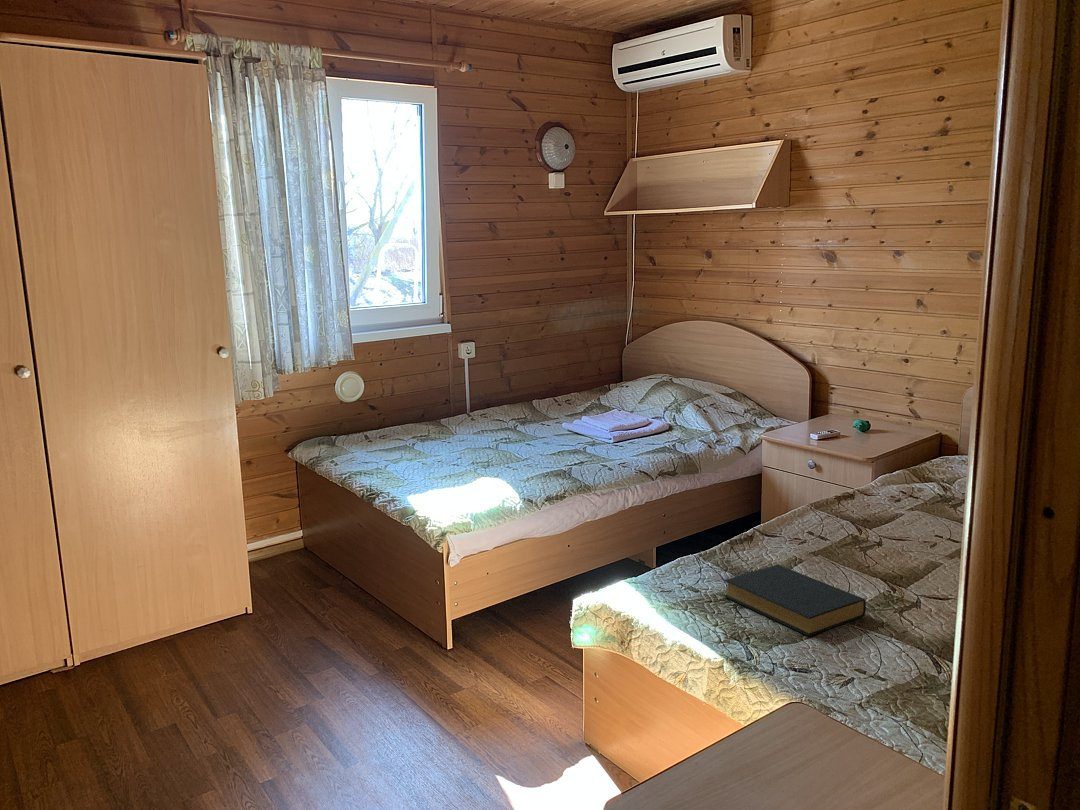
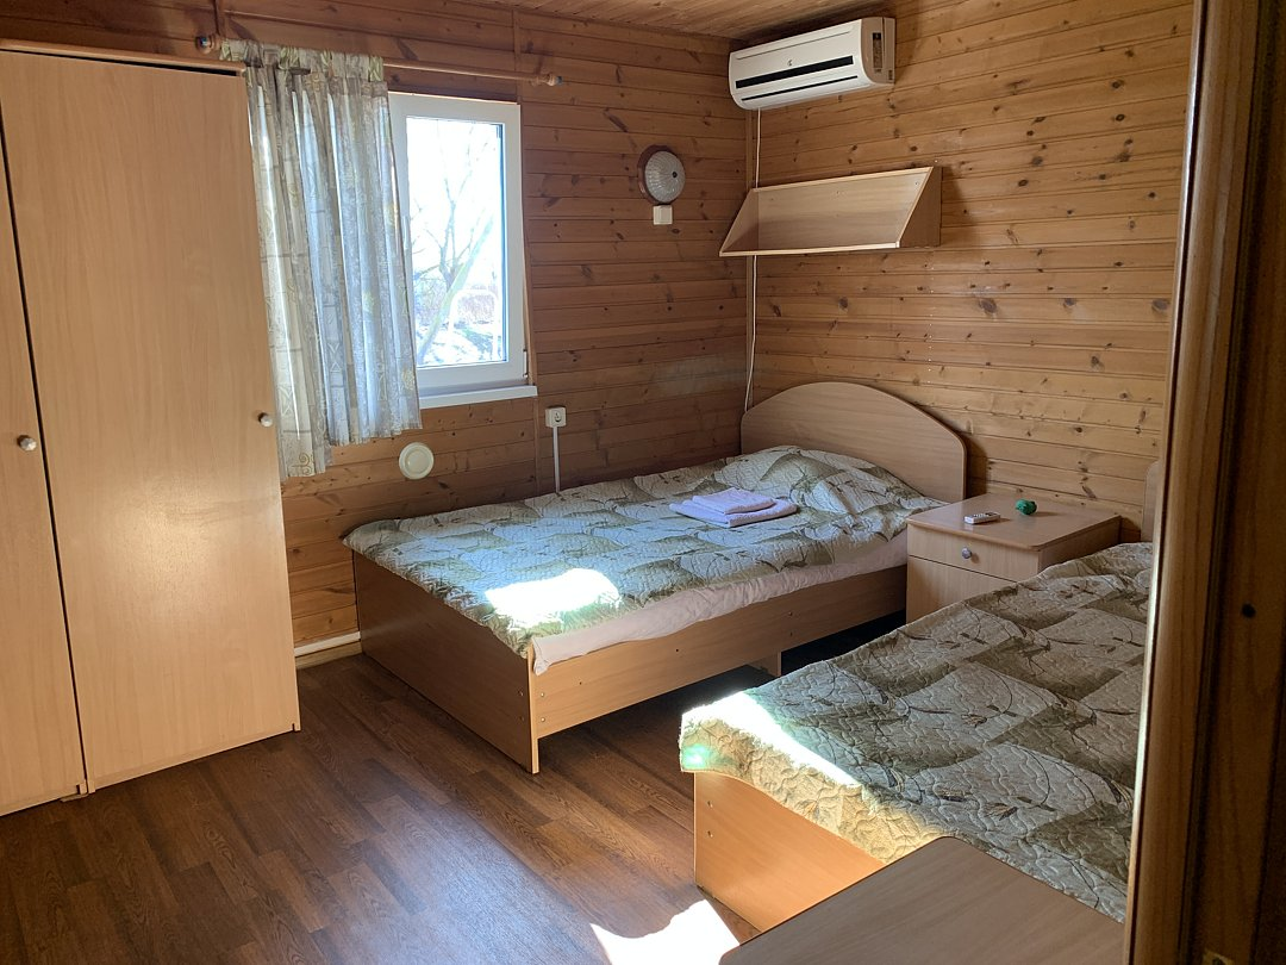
- hardback book [723,564,867,637]
